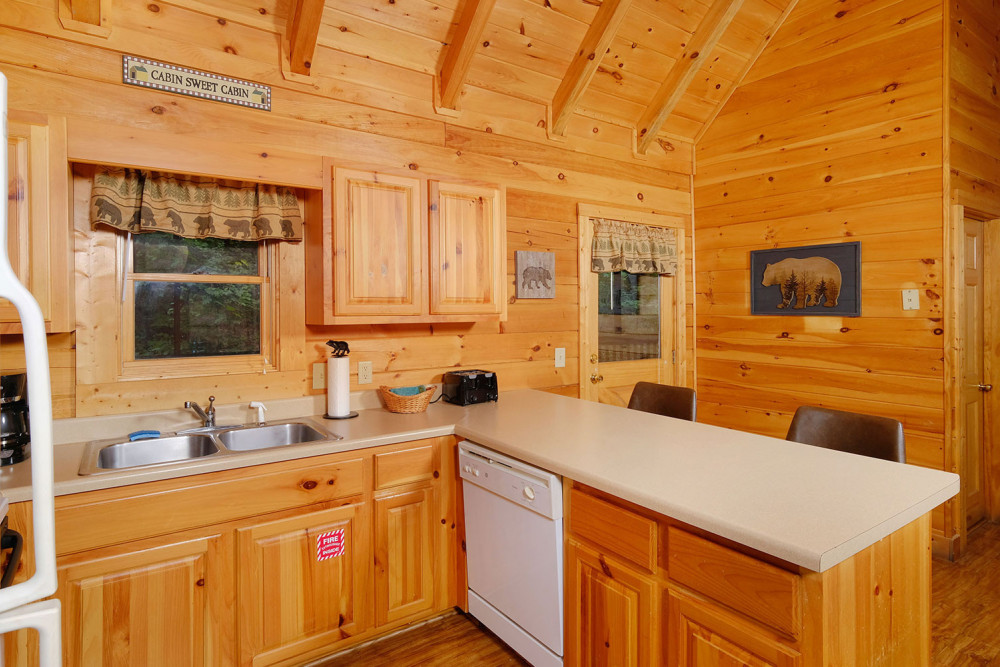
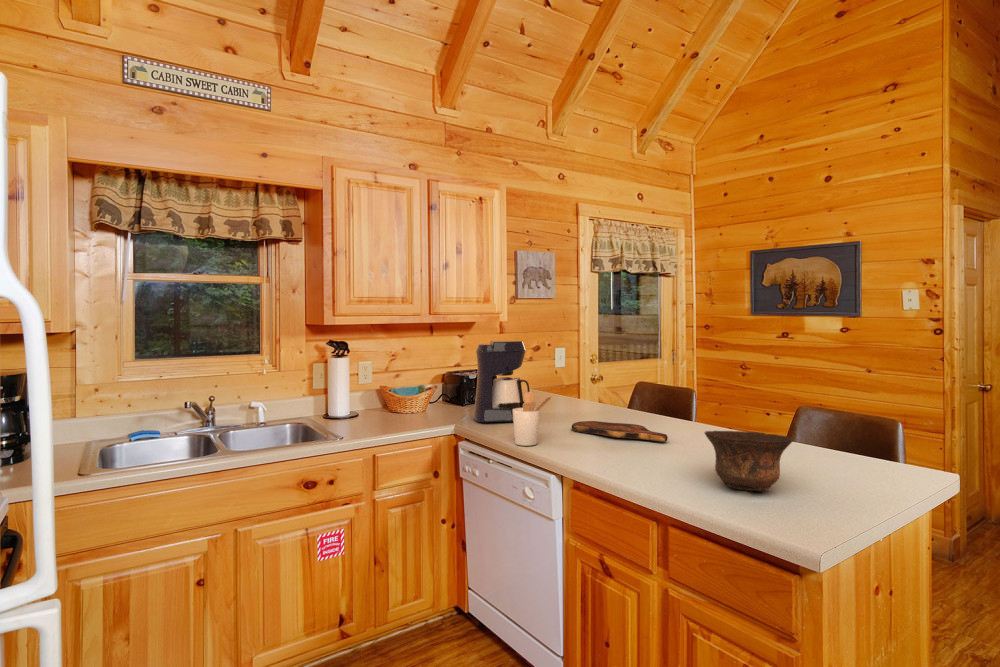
+ utensil holder [512,391,554,447]
+ coffee maker [472,340,531,423]
+ bowl [704,430,794,492]
+ cutting board [571,420,669,443]
